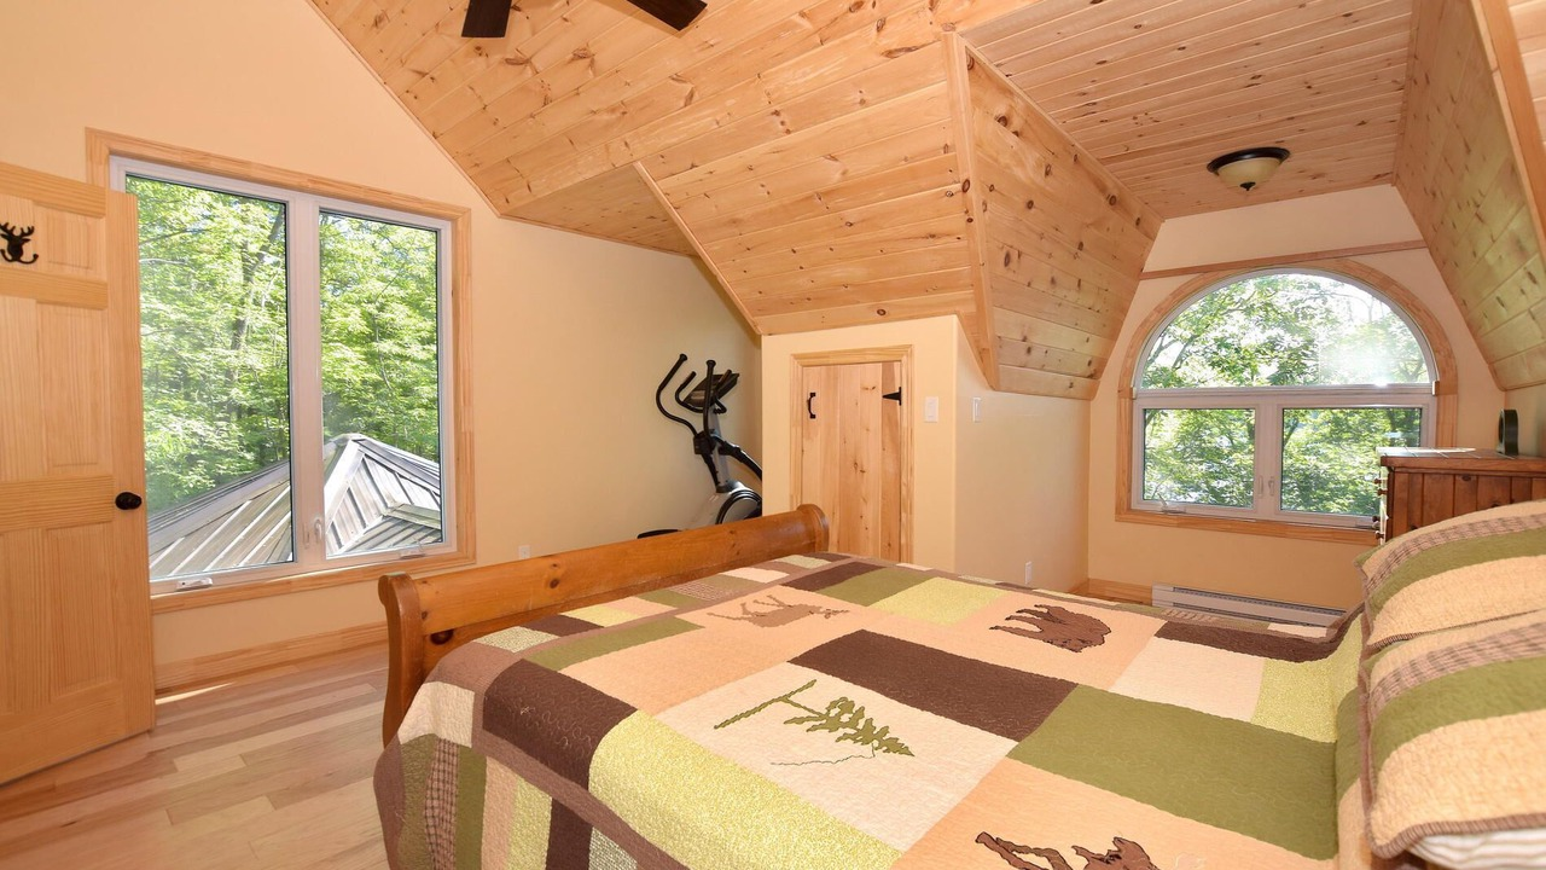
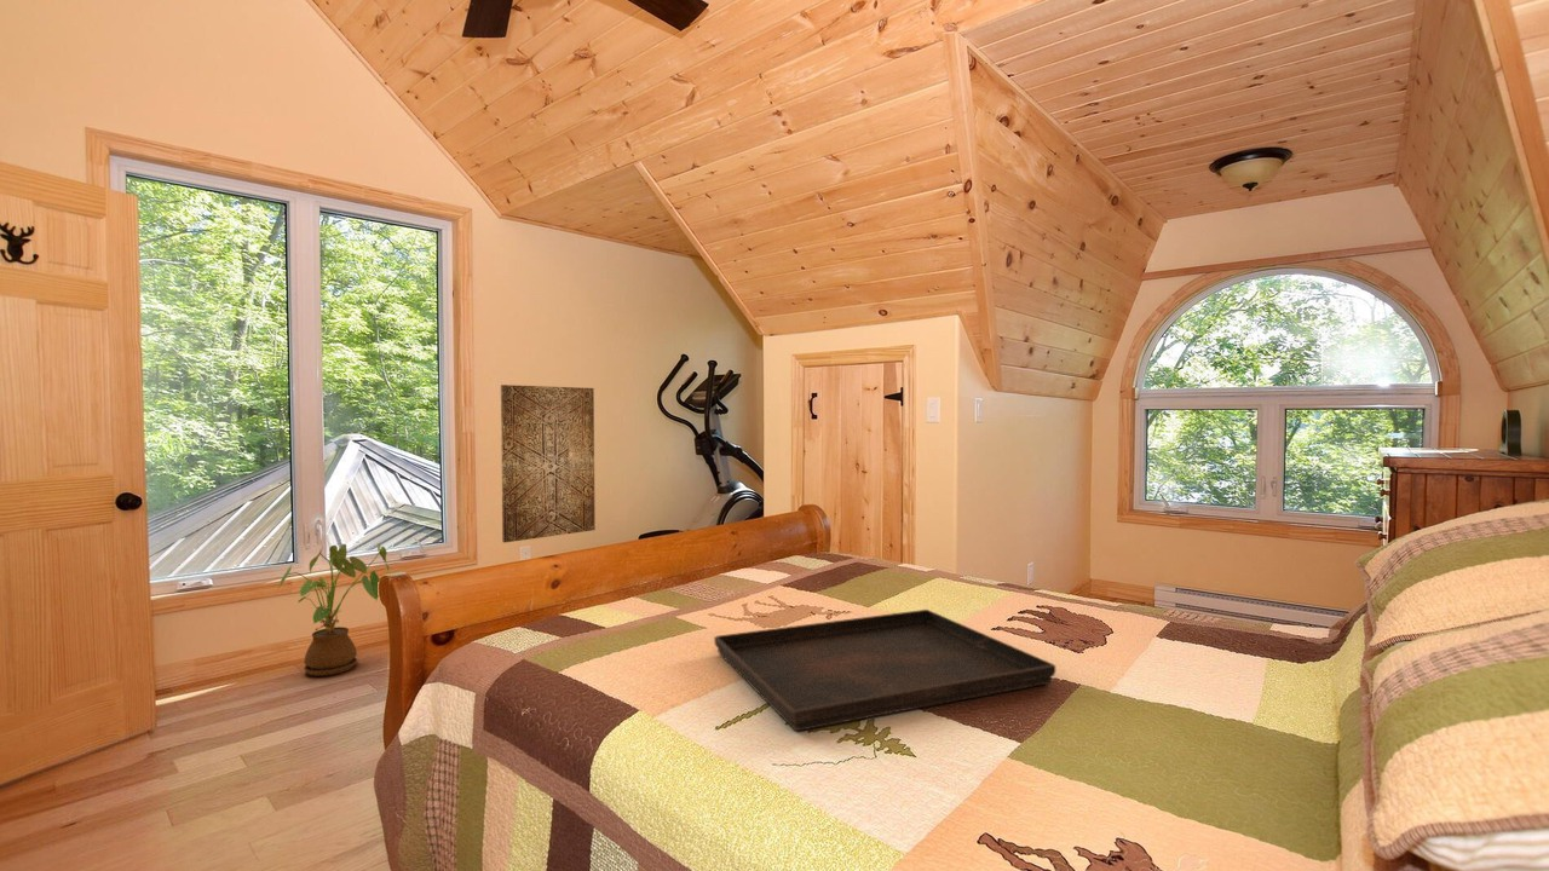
+ wall art [500,383,597,543]
+ serving tray [713,608,1056,732]
+ house plant [276,542,391,677]
